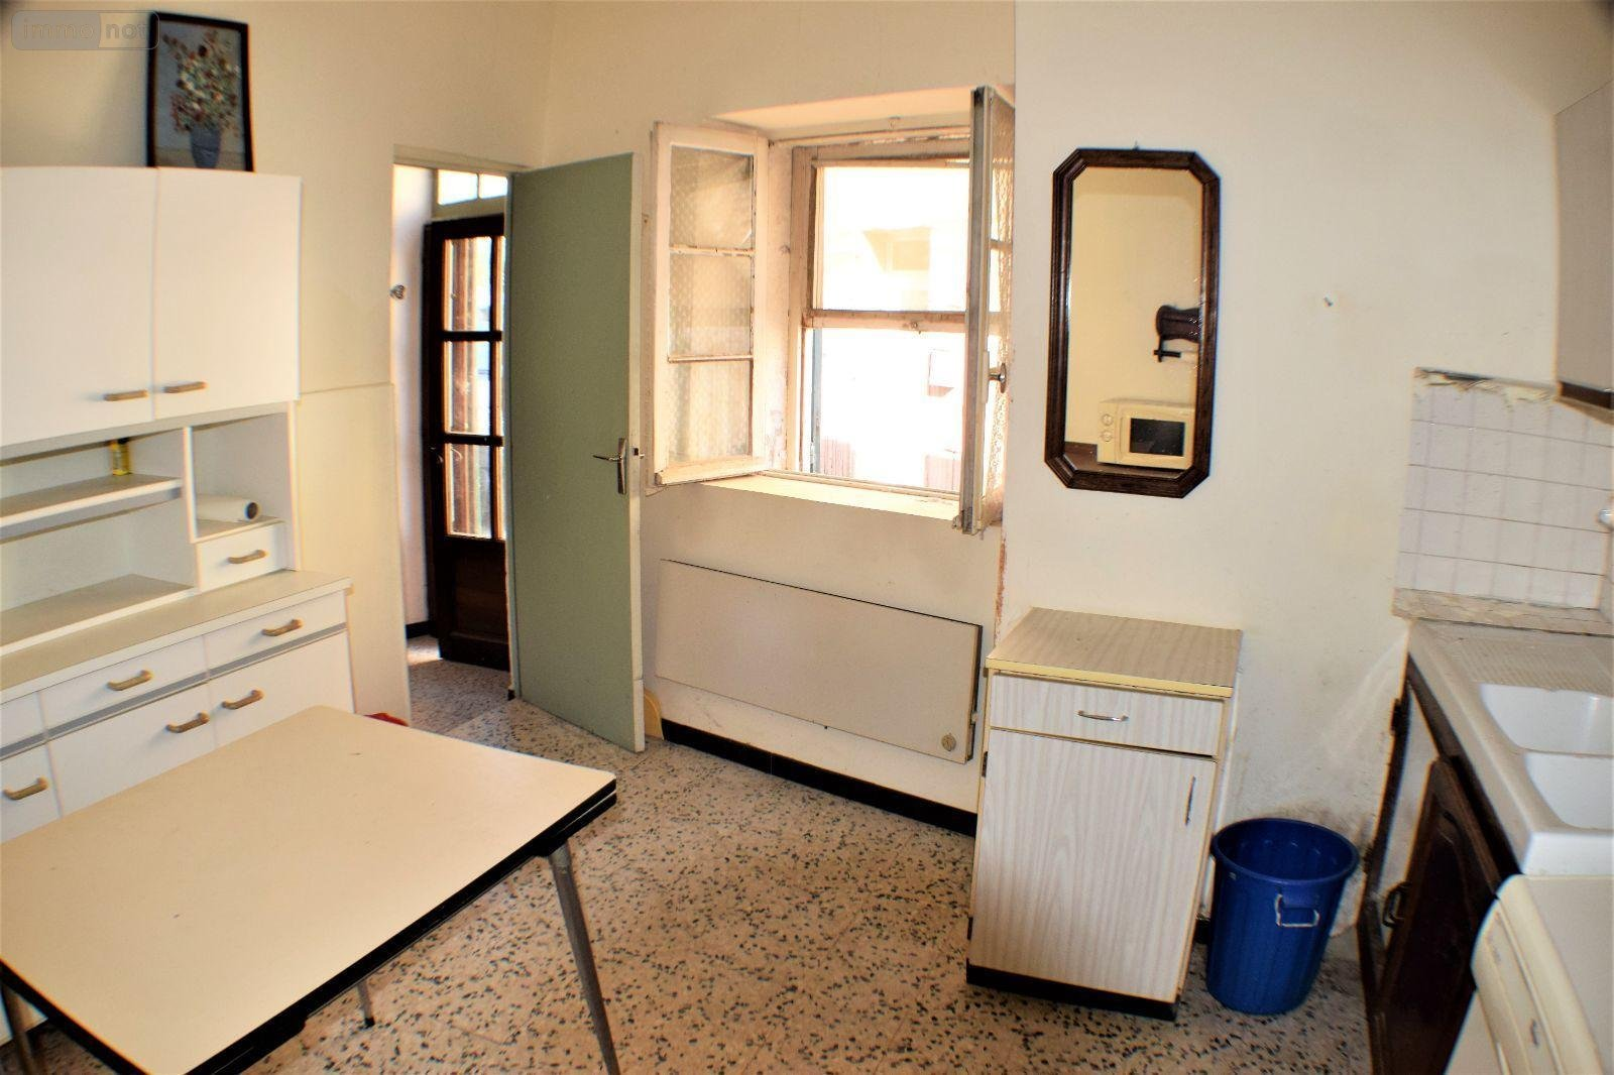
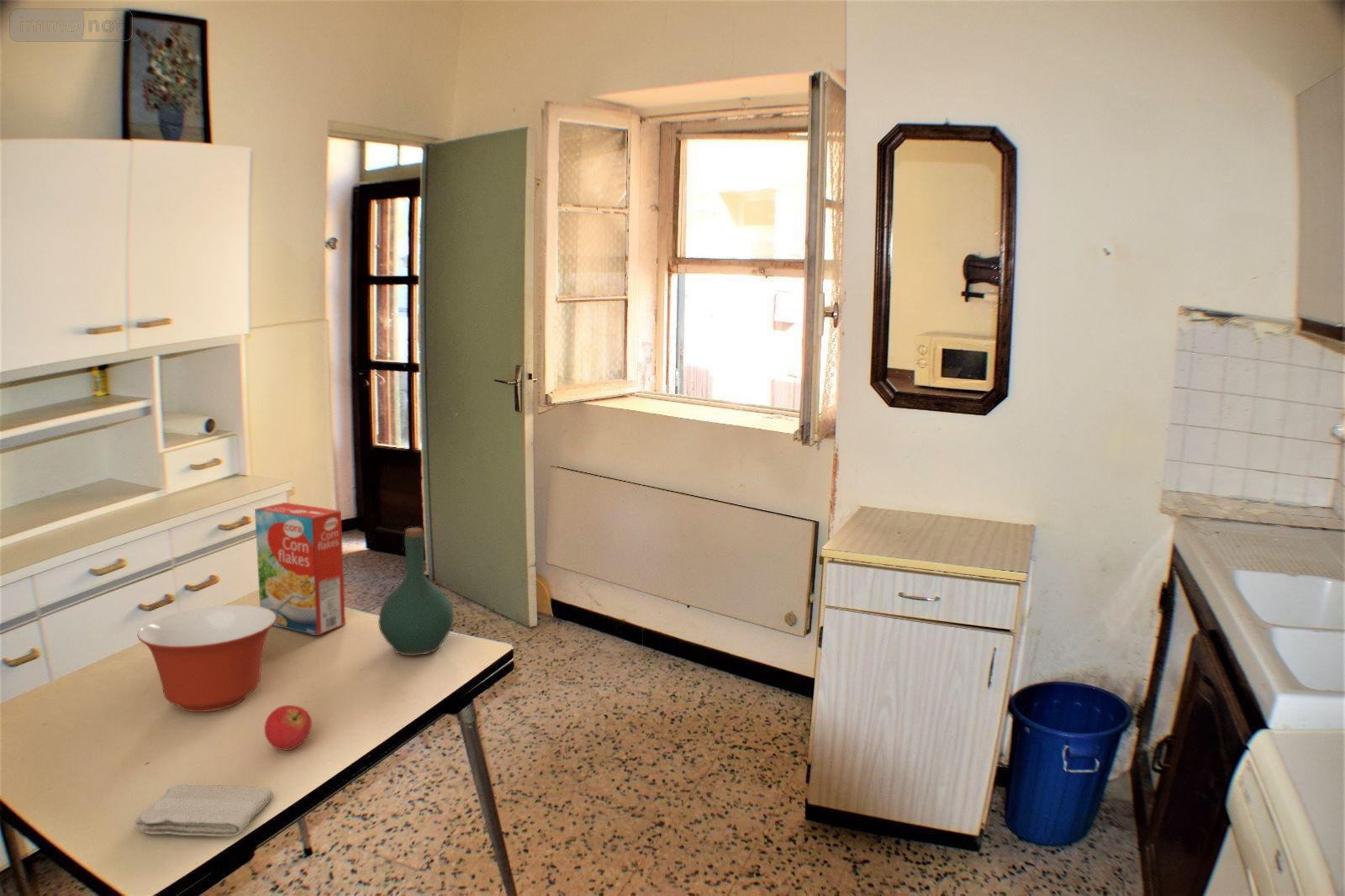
+ mixing bowl [136,604,277,713]
+ washcloth [133,783,273,837]
+ bottle [377,527,454,656]
+ fruit [264,704,313,751]
+ cereal box [254,502,346,636]
